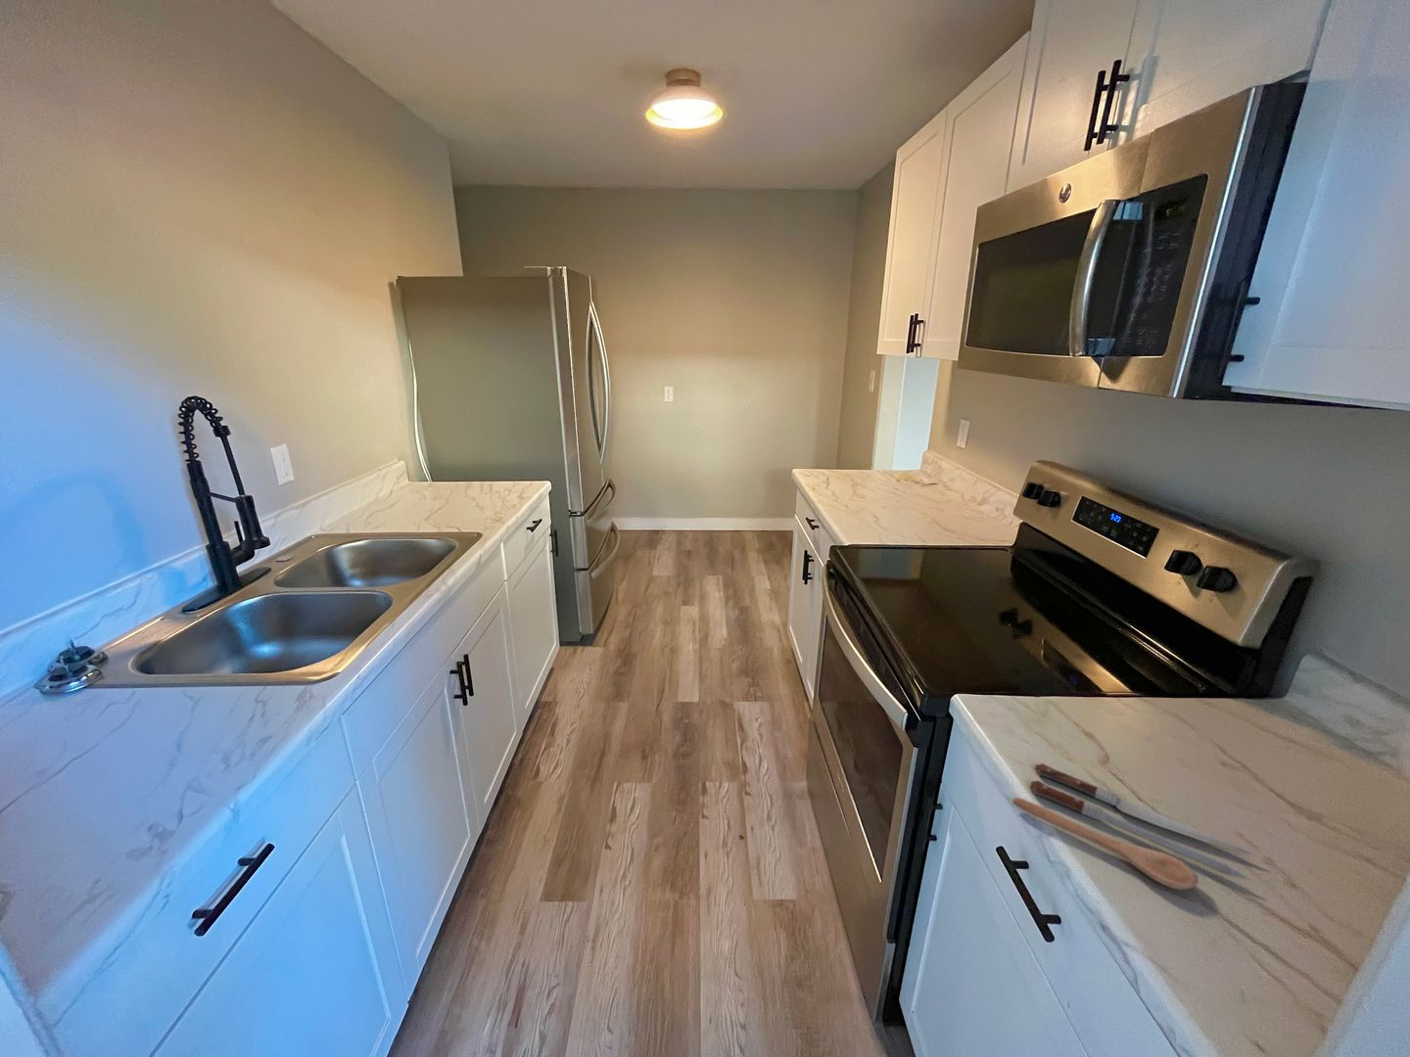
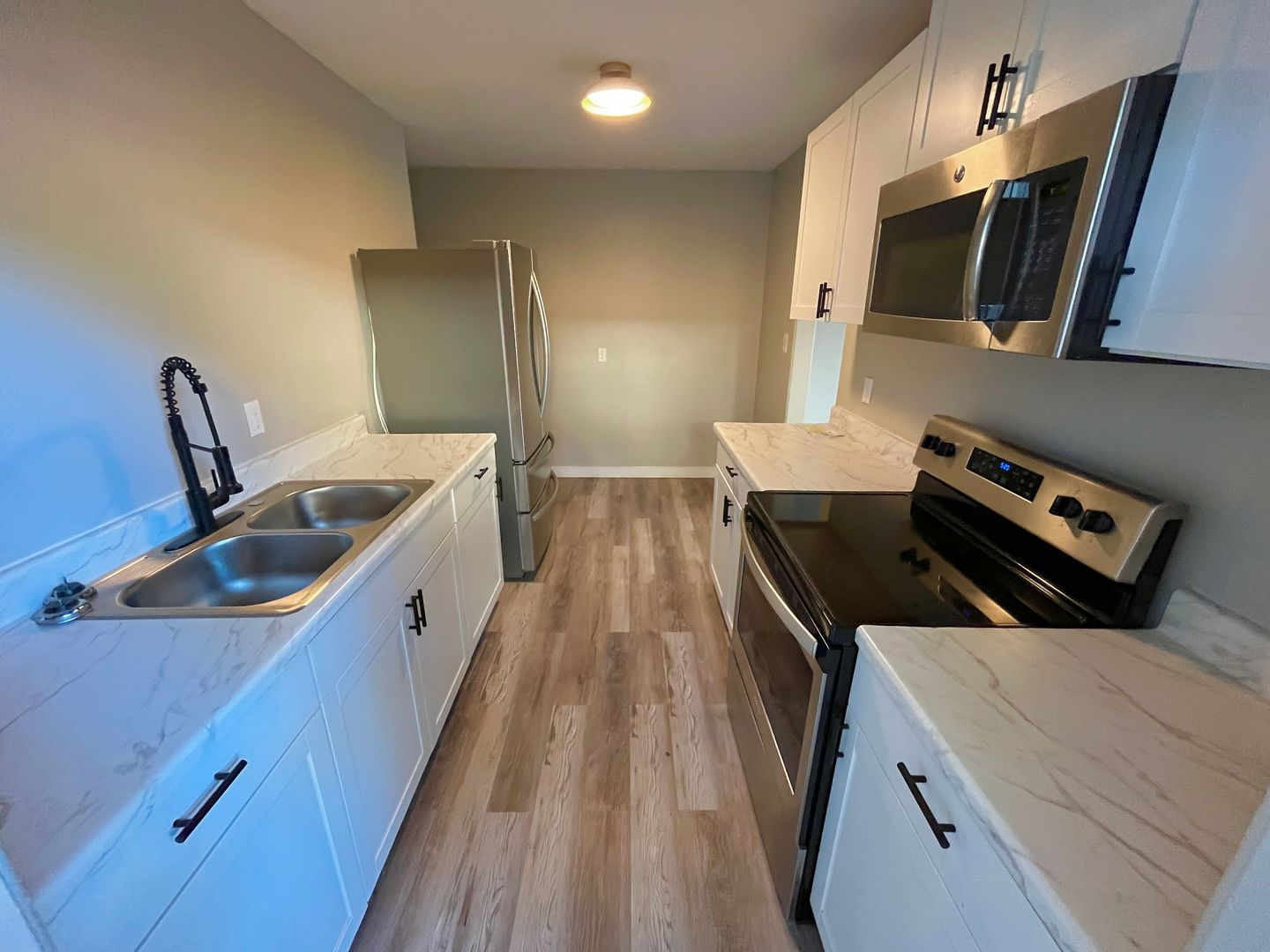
- spoon [1011,763,1263,890]
